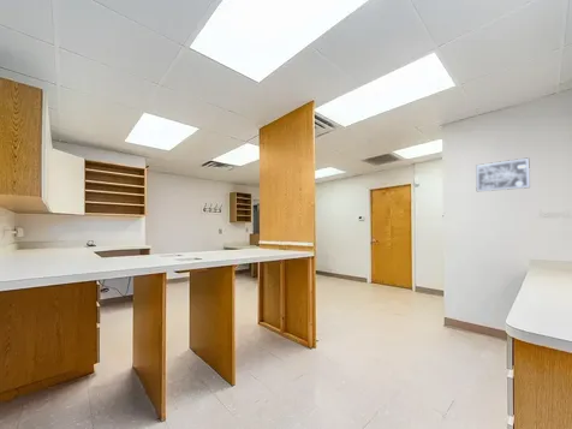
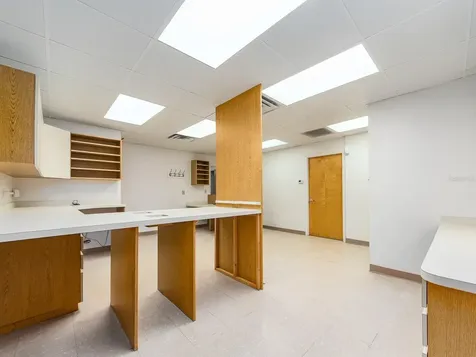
- wall art [475,156,531,192]
